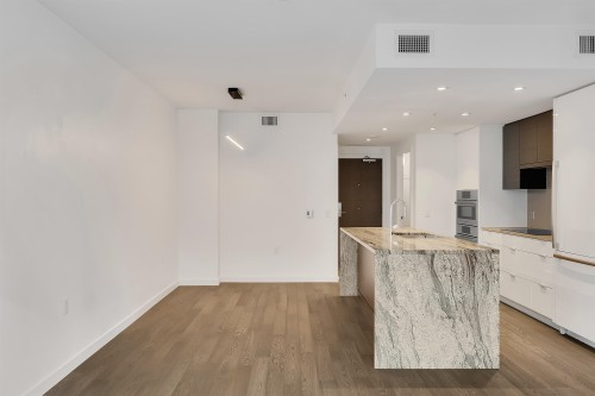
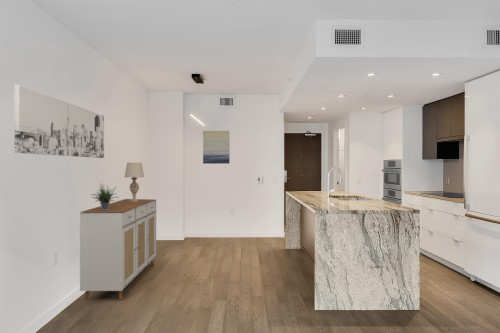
+ wall art [13,84,105,159]
+ potted plant [89,182,120,210]
+ sideboard [79,198,157,301]
+ wall art [202,130,230,165]
+ table lamp [124,162,145,202]
